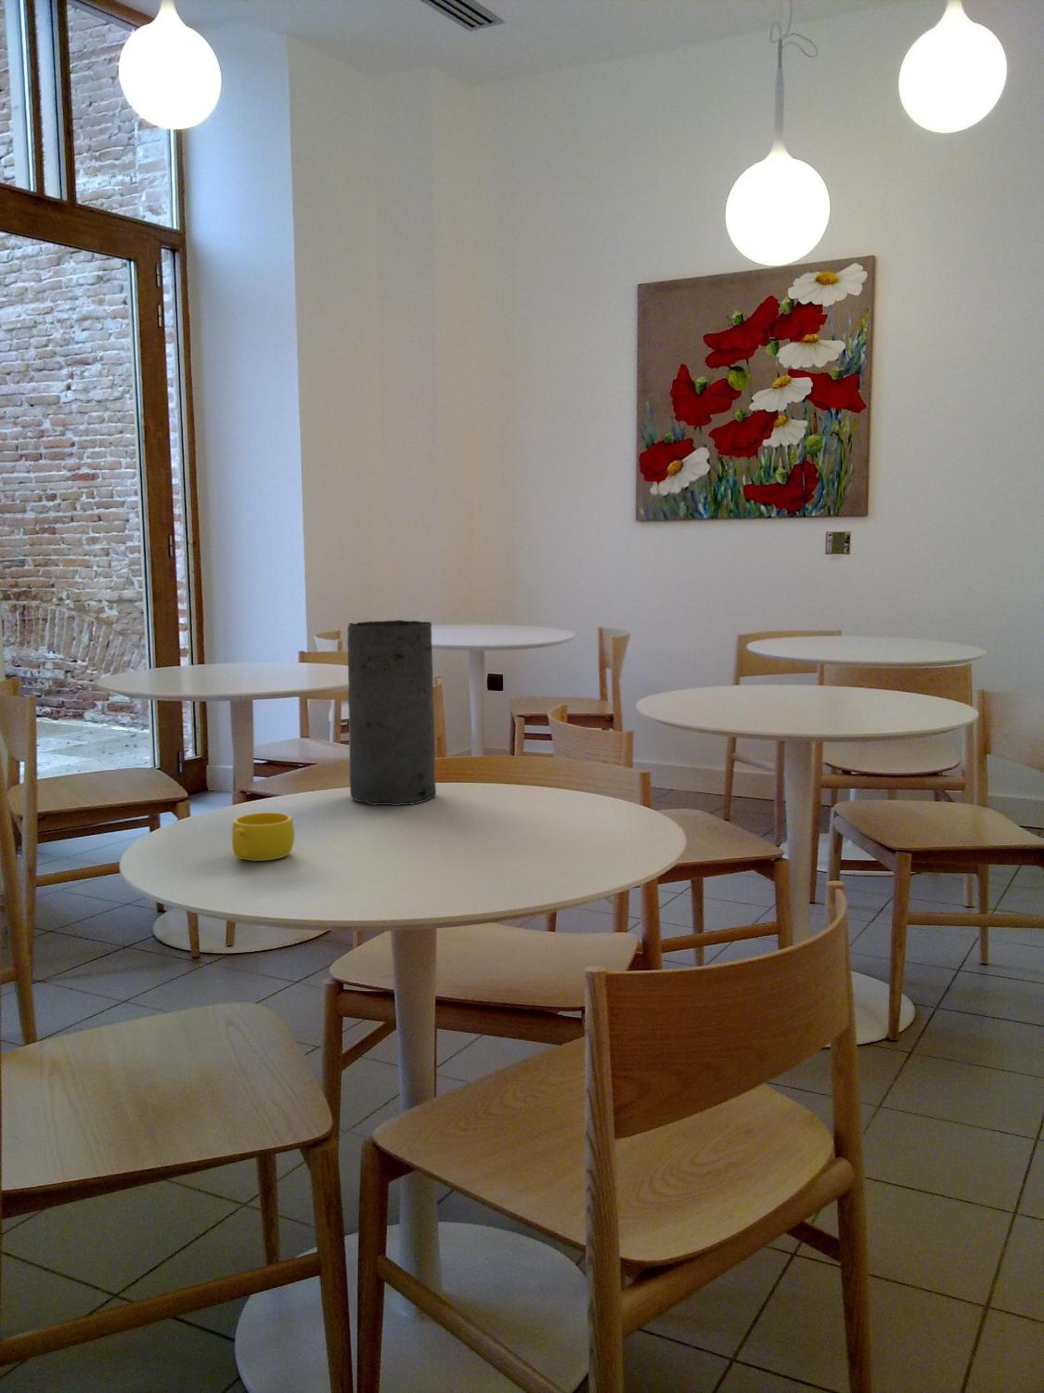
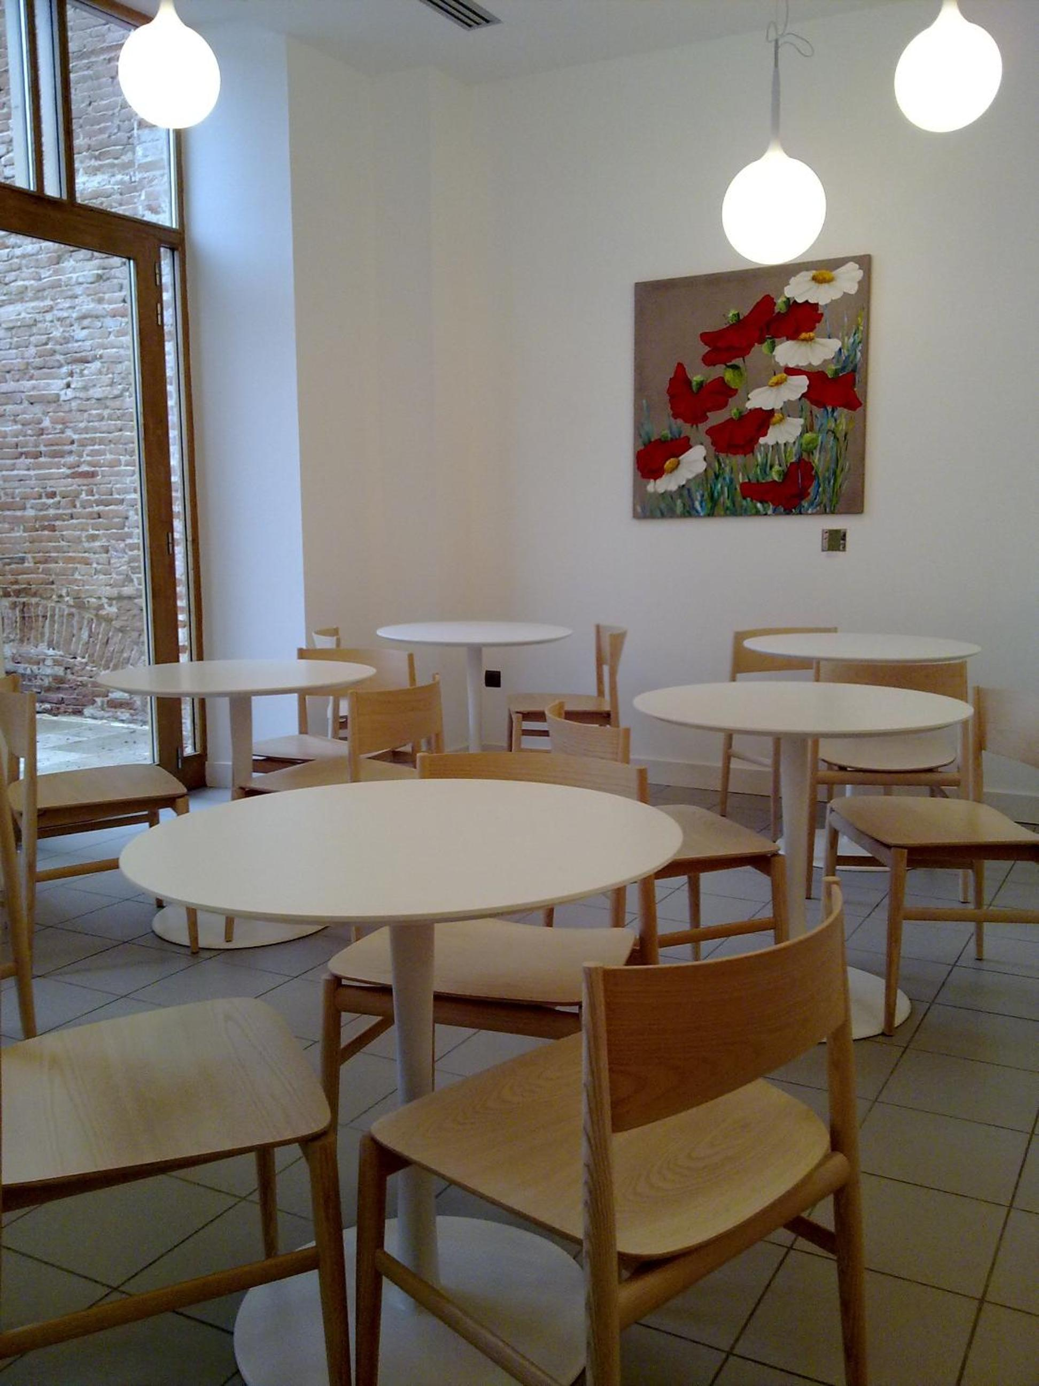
- cup [231,812,295,861]
- vase [347,620,436,806]
